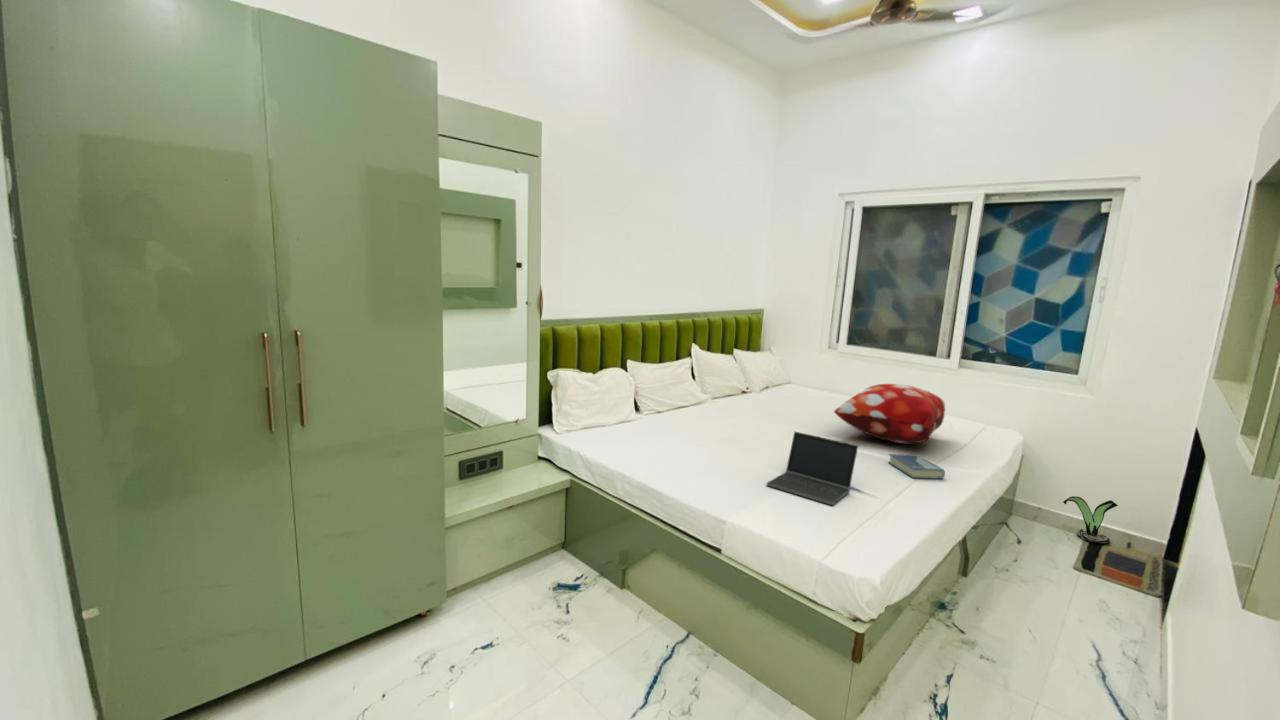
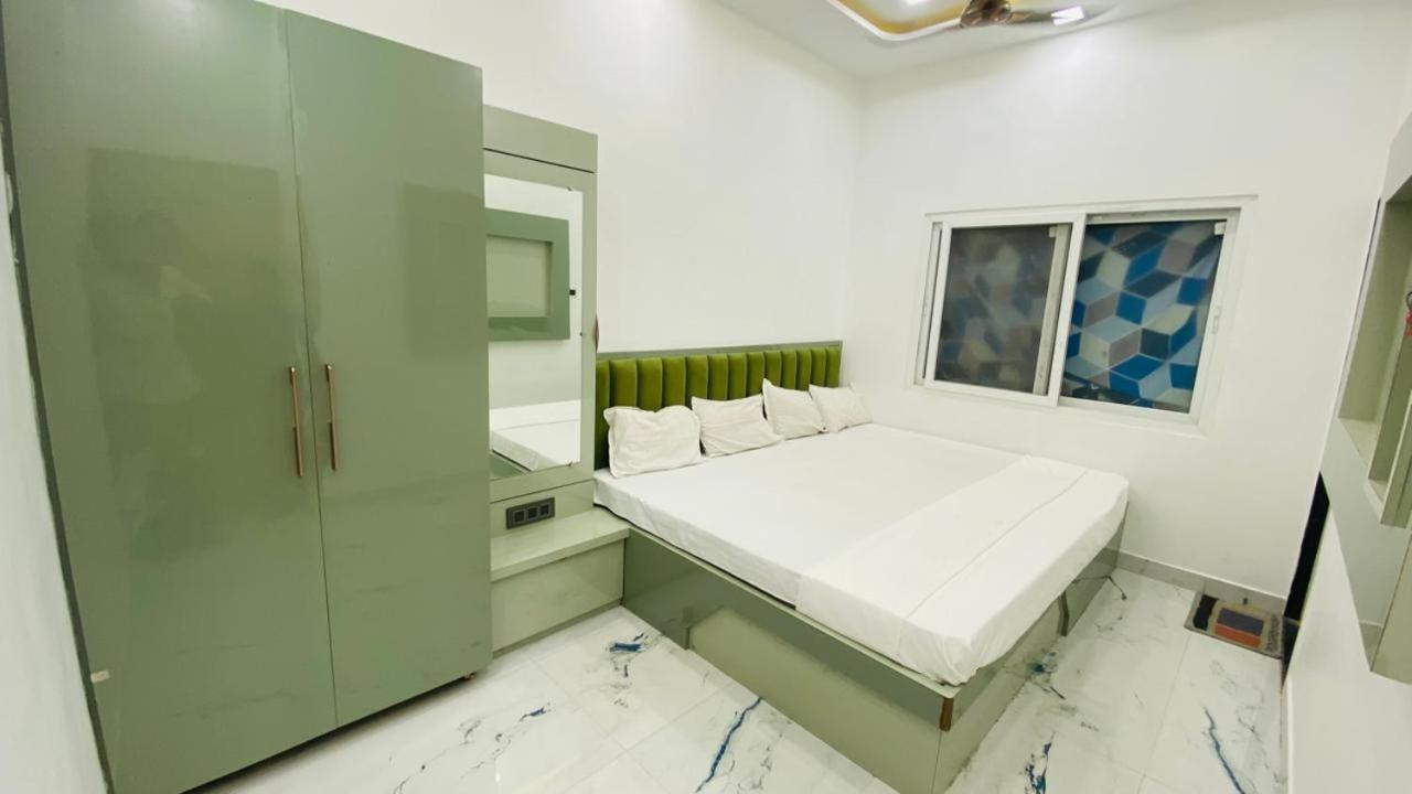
- laptop computer [766,431,859,506]
- hardback book [888,453,946,480]
- decorative plant [1062,495,1119,545]
- decorative pillow [833,383,946,444]
